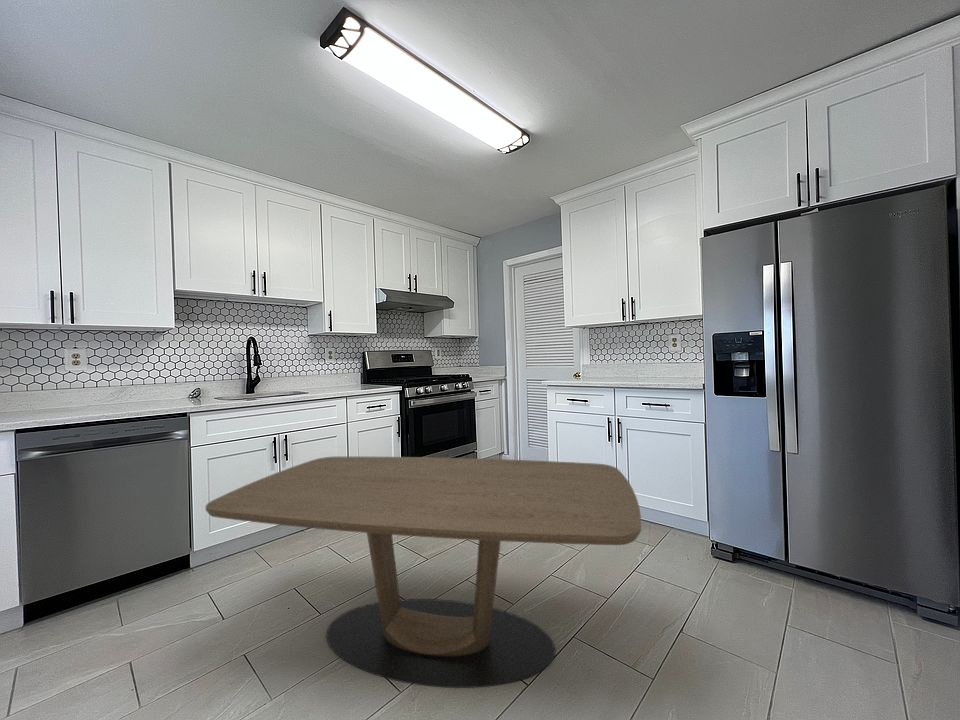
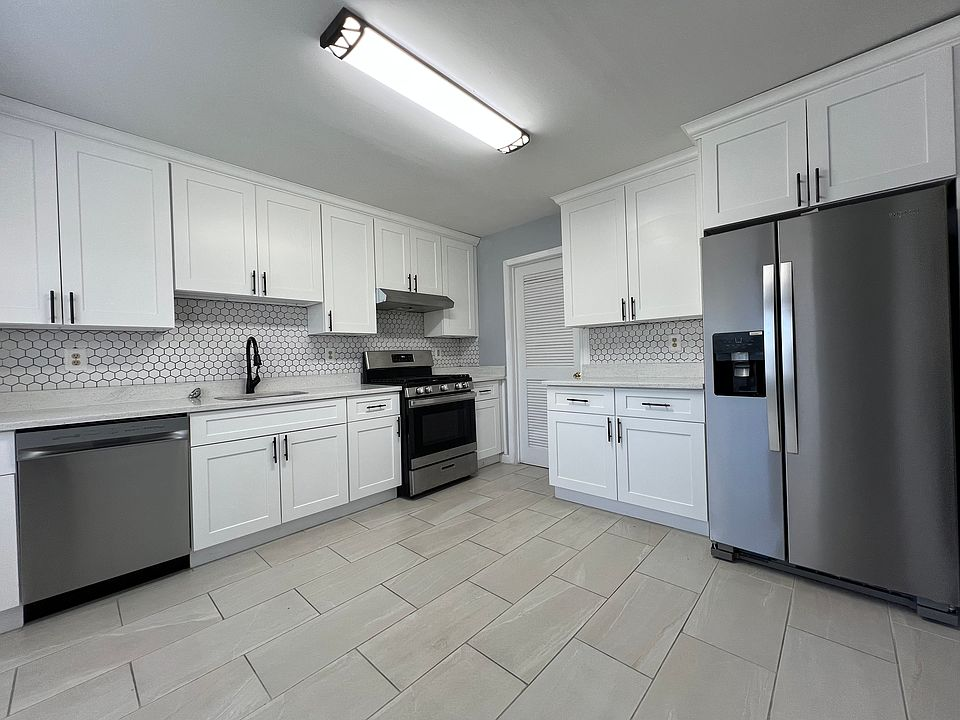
- dining table [205,456,642,689]
